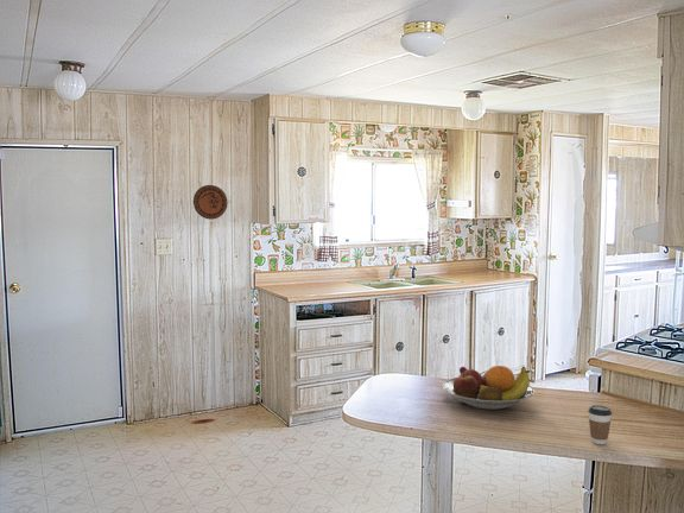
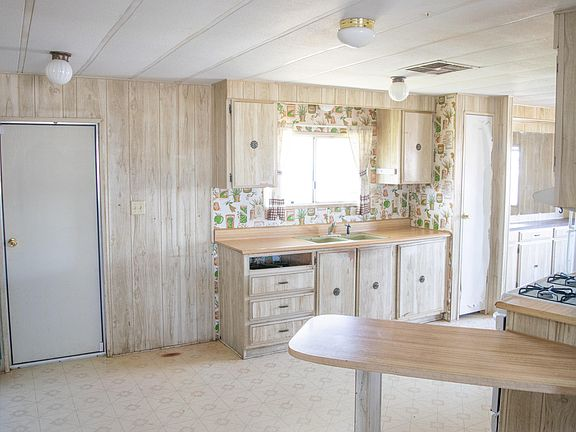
- coffee cup [587,404,613,445]
- fruit bowl [442,365,536,411]
- decorative plate [192,184,229,221]
